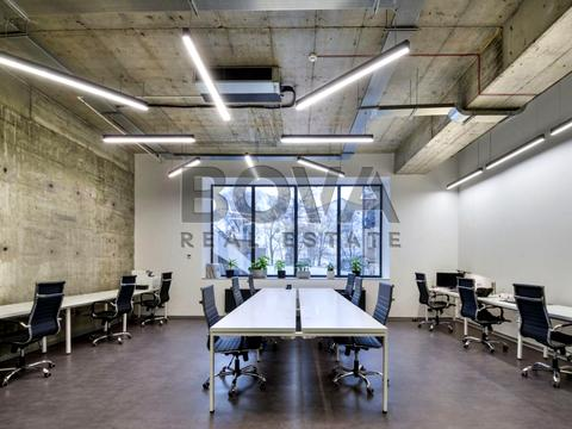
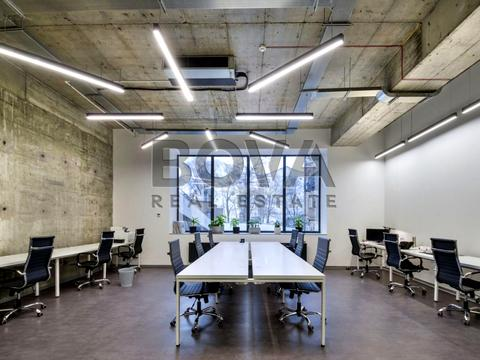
+ wastebasket [117,267,136,287]
